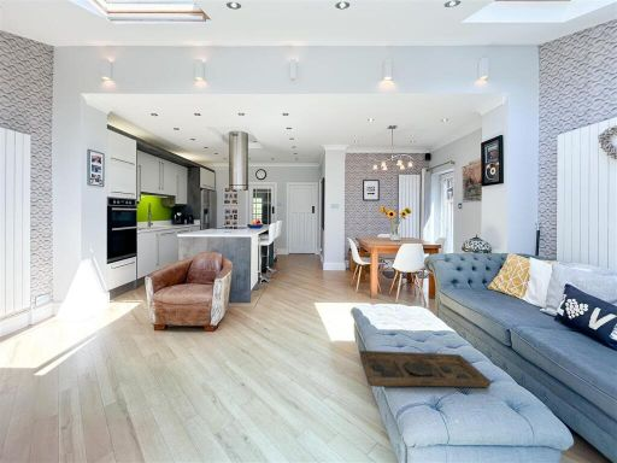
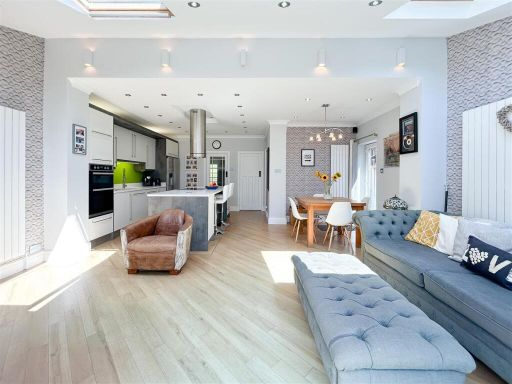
- decorative tray [359,350,492,388]
